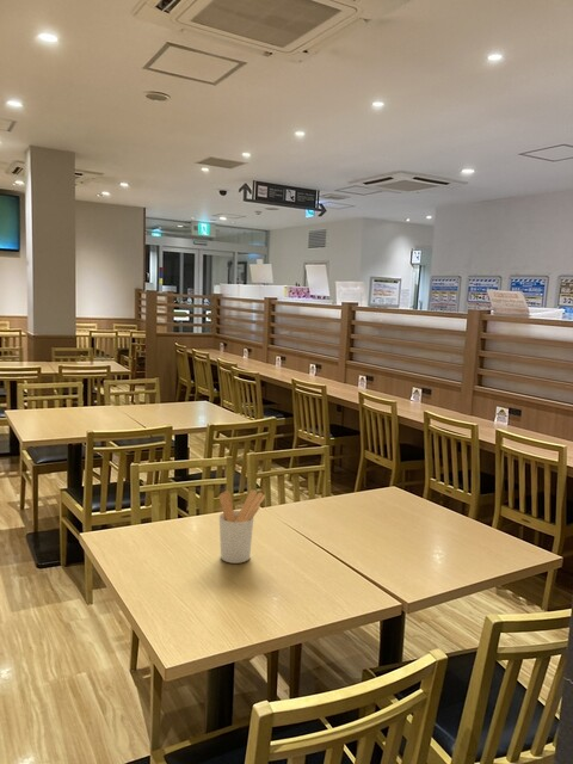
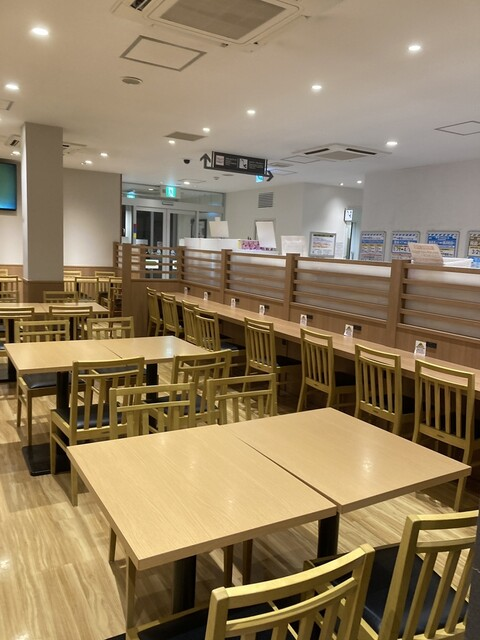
- utensil holder [217,489,266,565]
